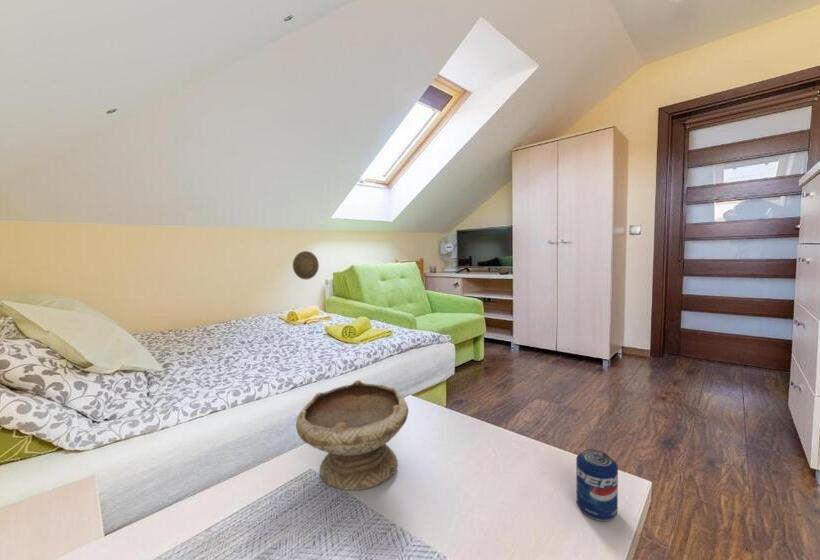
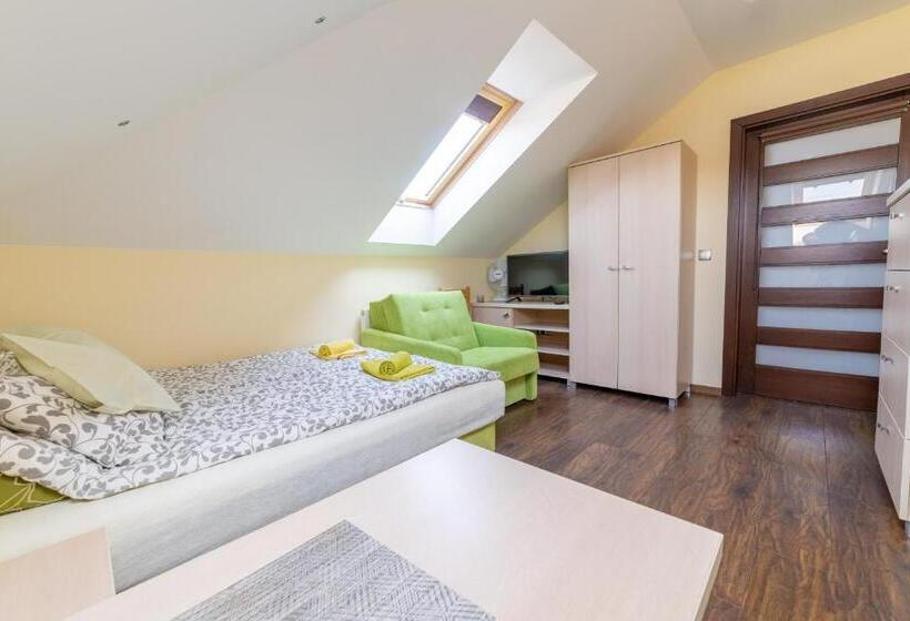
- beverage can [575,448,619,522]
- decorative plate [292,250,320,281]
- bowl [295,379,409,491]
